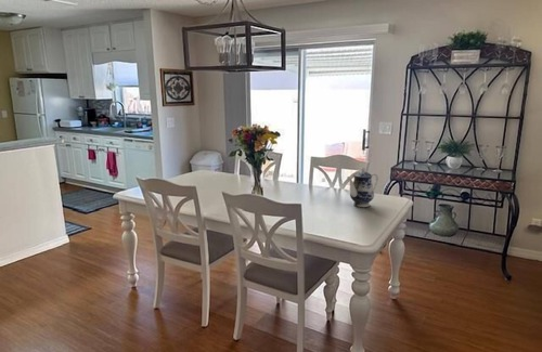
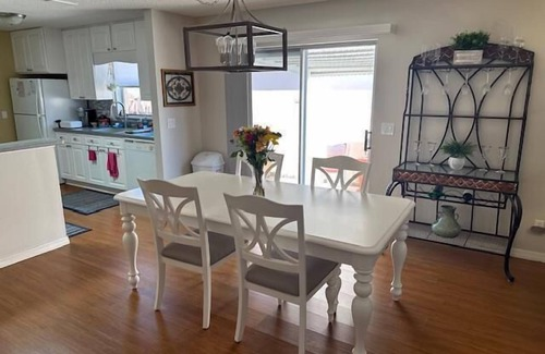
- teapot [346,166,379,208]
